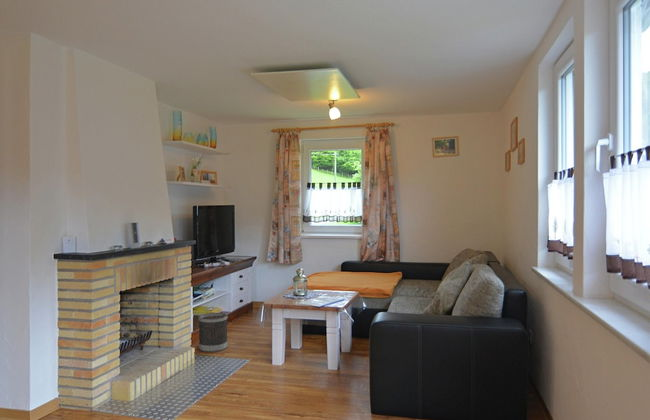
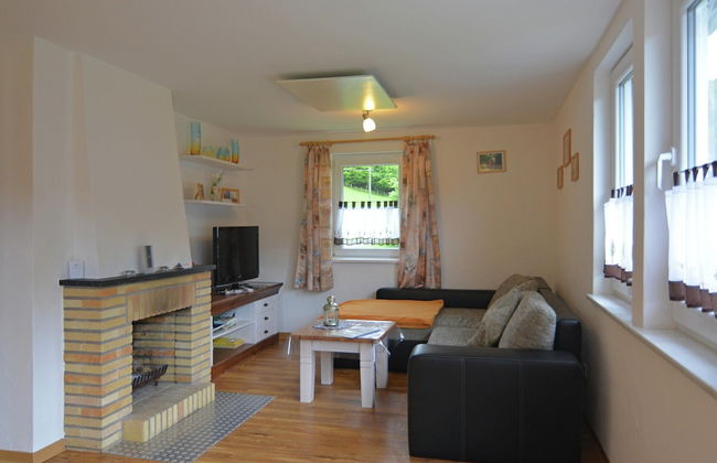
- wastebasket [198,312,229,353]
